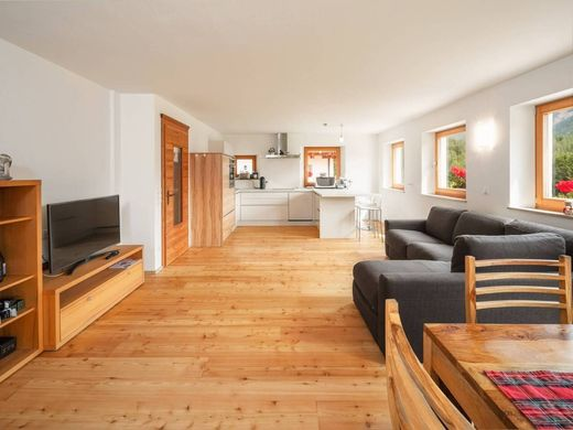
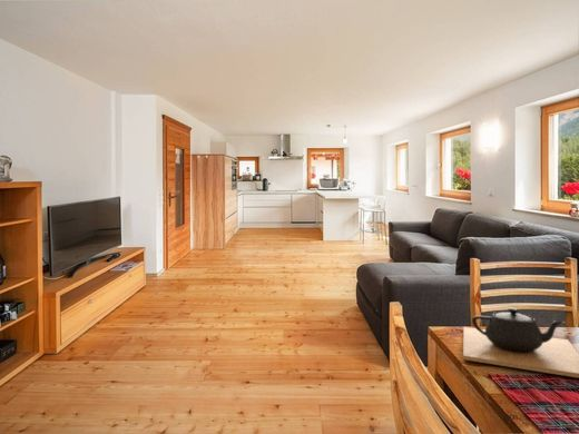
+ teapot [462,307,579,378]
